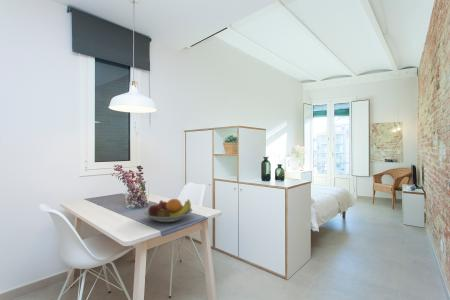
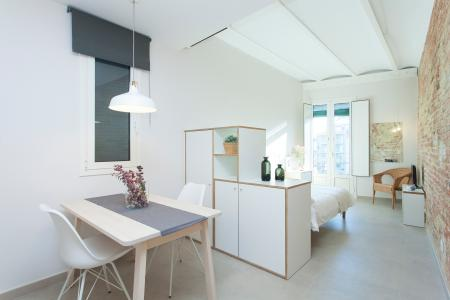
- fruit bowl [143,198,193,223]
